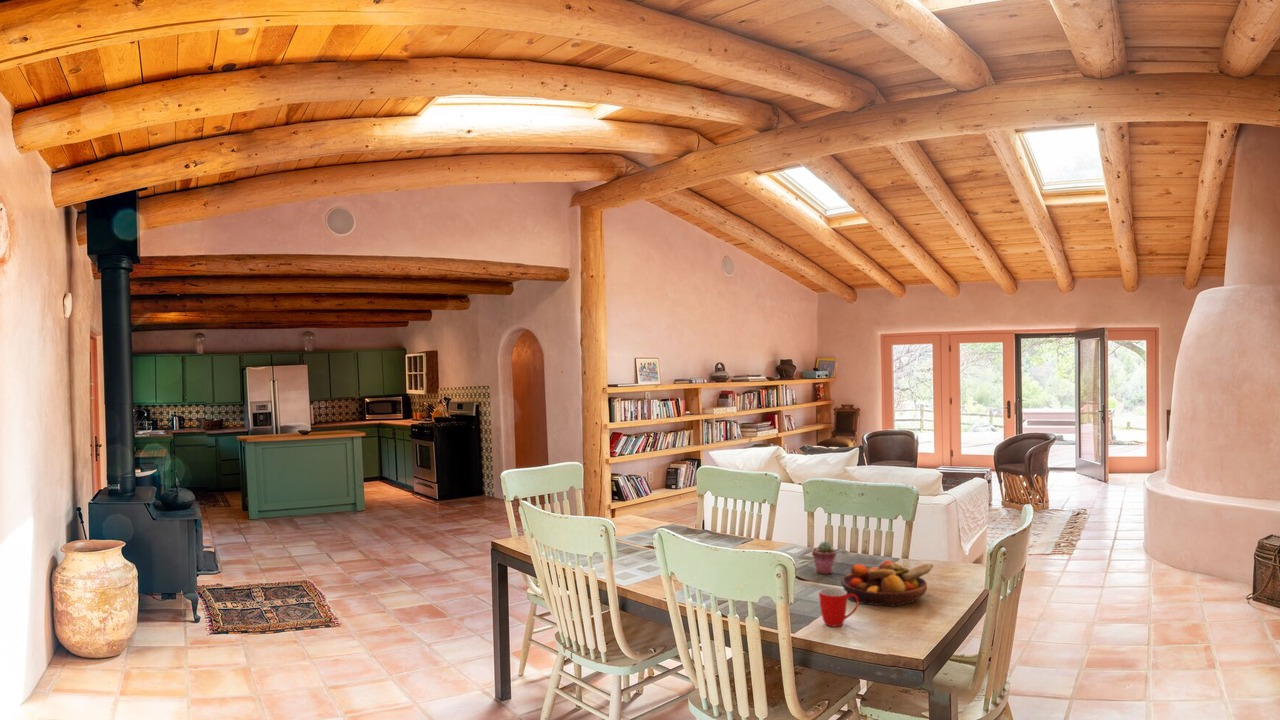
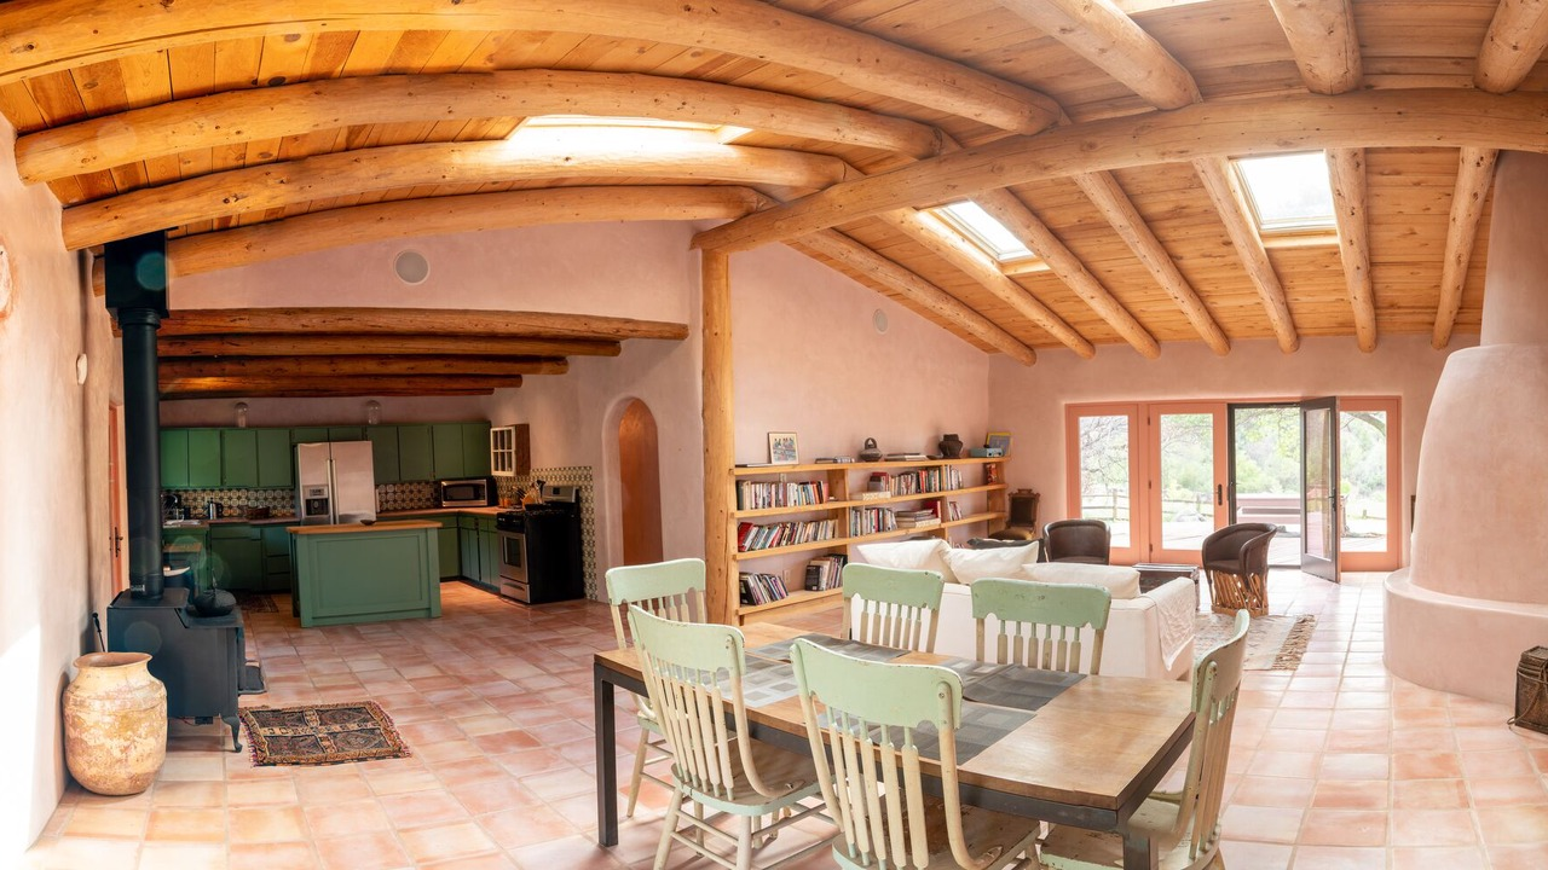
- potted succulent [811,540,837,575]
- mug [818,587,860,628]
- fruit bowl [840,559,934,607]
